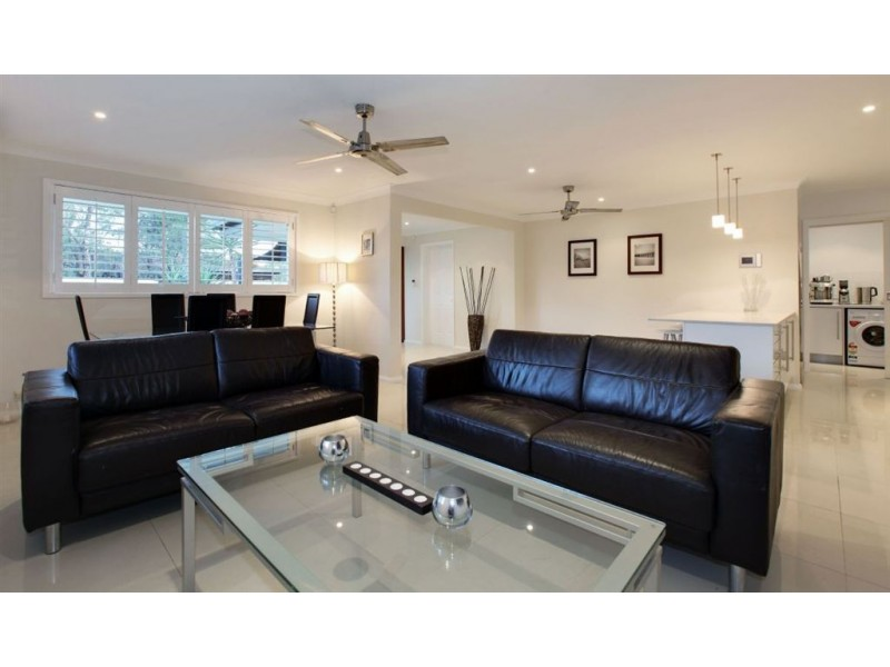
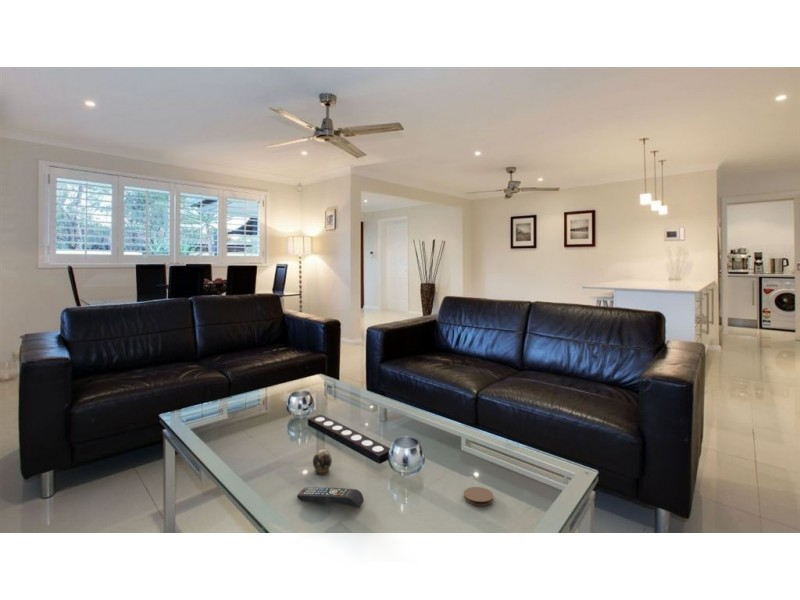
+ remote control [296,486,365,509]
+ decorative egg [312,449,333,476]
+ coaster [463,486,494,507]
